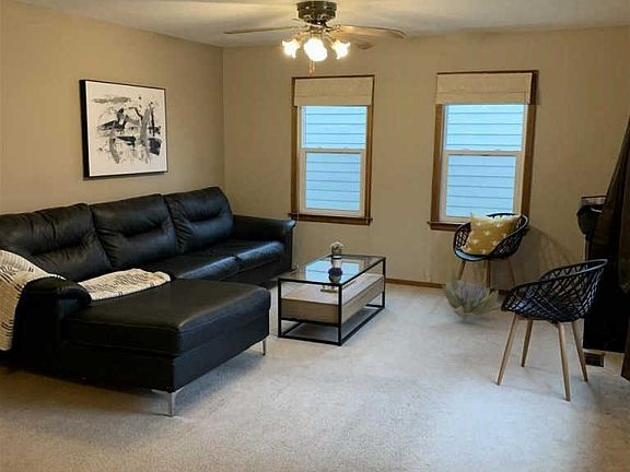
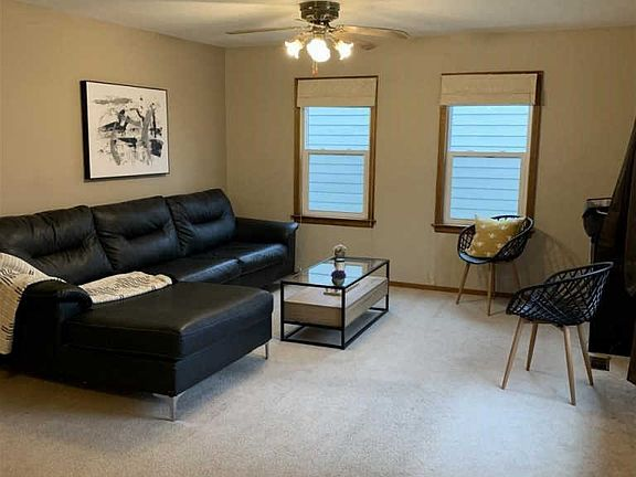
- decorative plant [440,267,500,331]
